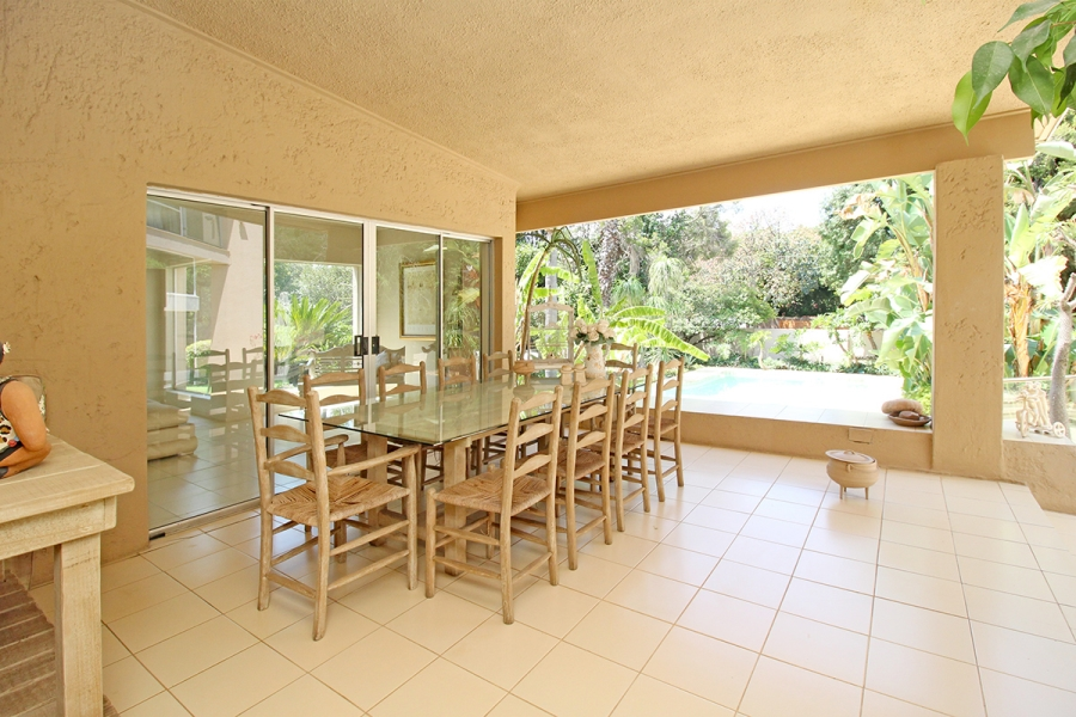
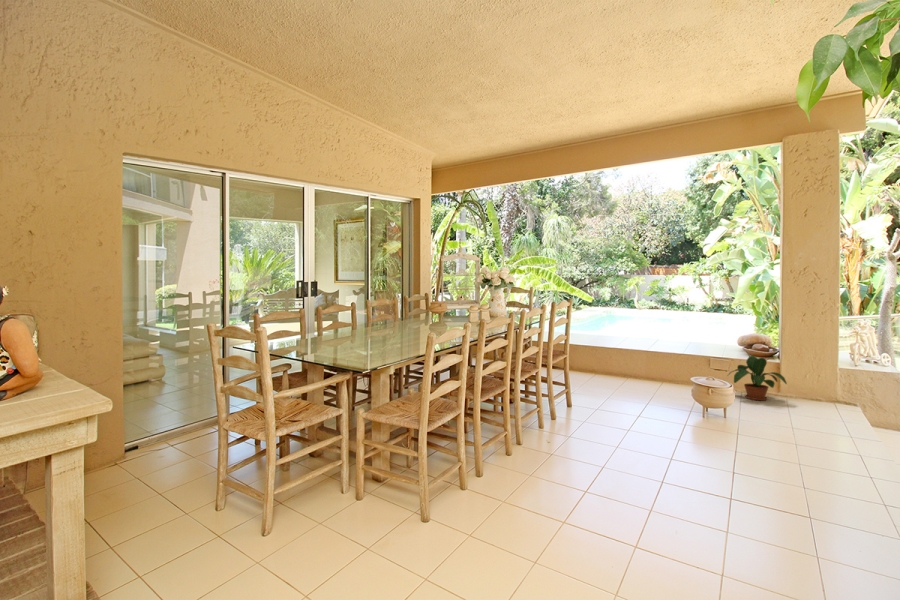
+ potted plant [726,352,788,401]
